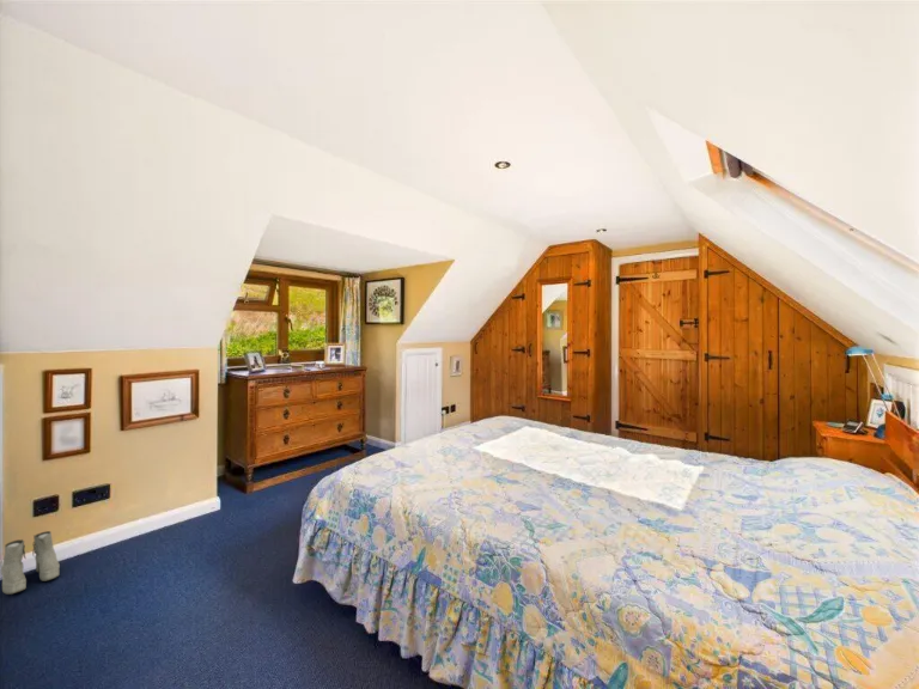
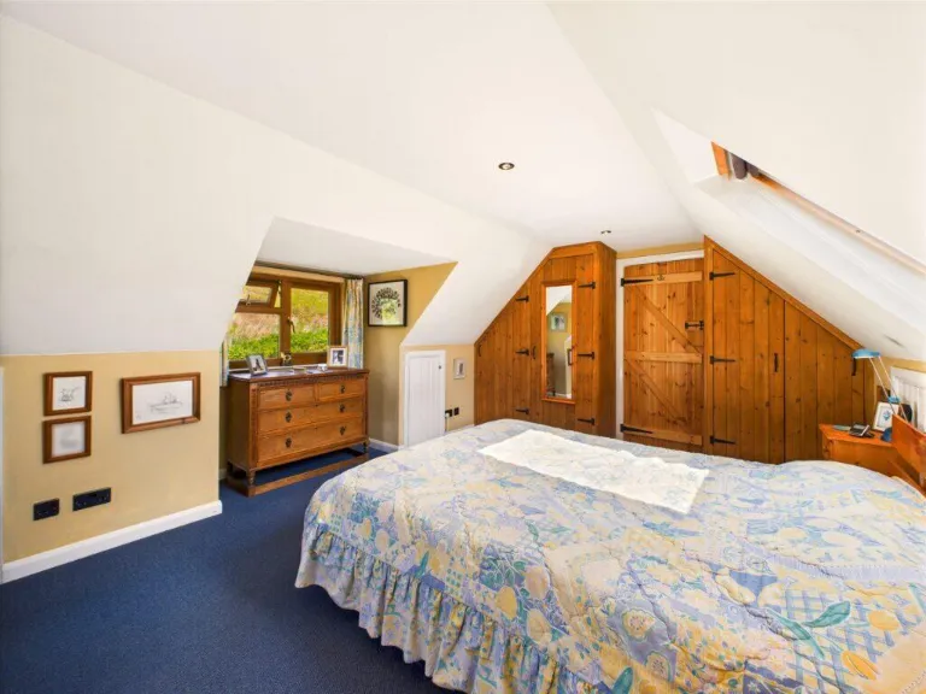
- boots [0,530,61,596]
